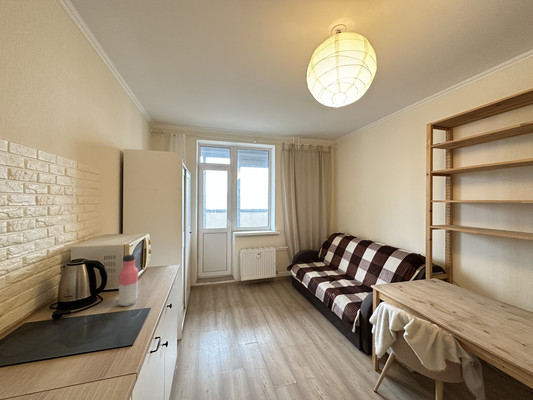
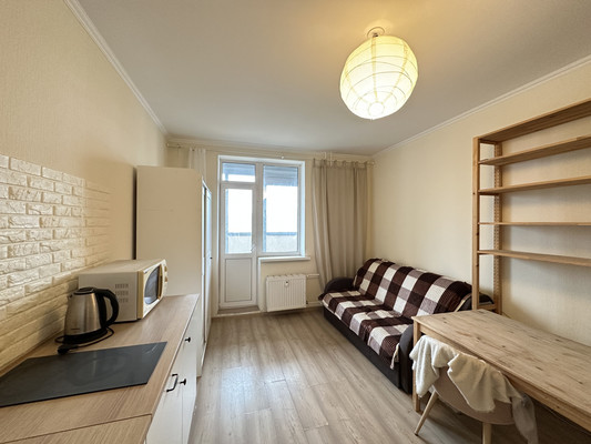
- water bottle [118,254,139,307]
